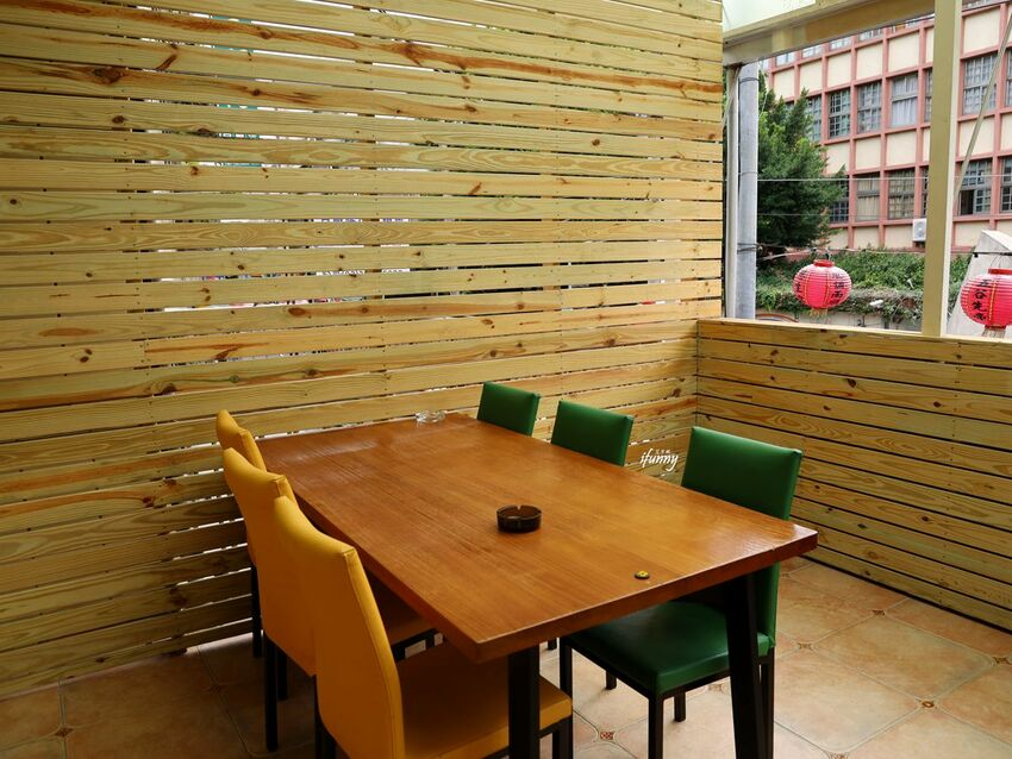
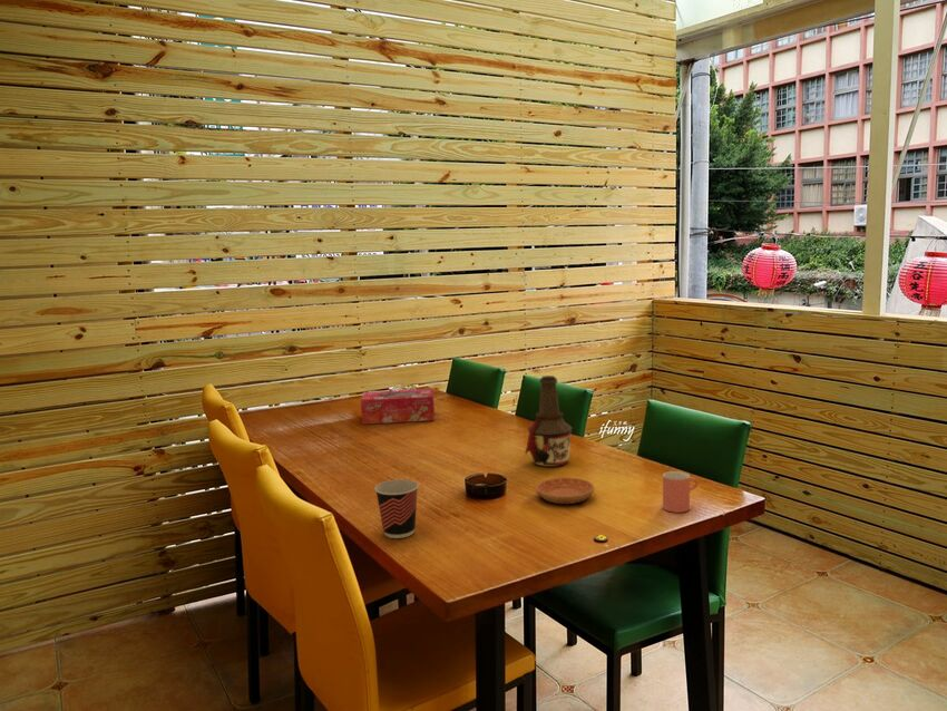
+ saucer [535,477,595,505]
+ bottle [524,374,574,468]
+ cup [373,478,419,539]
+ tissue box [360,388,436,426]
+ cup [662,470,699,514]
